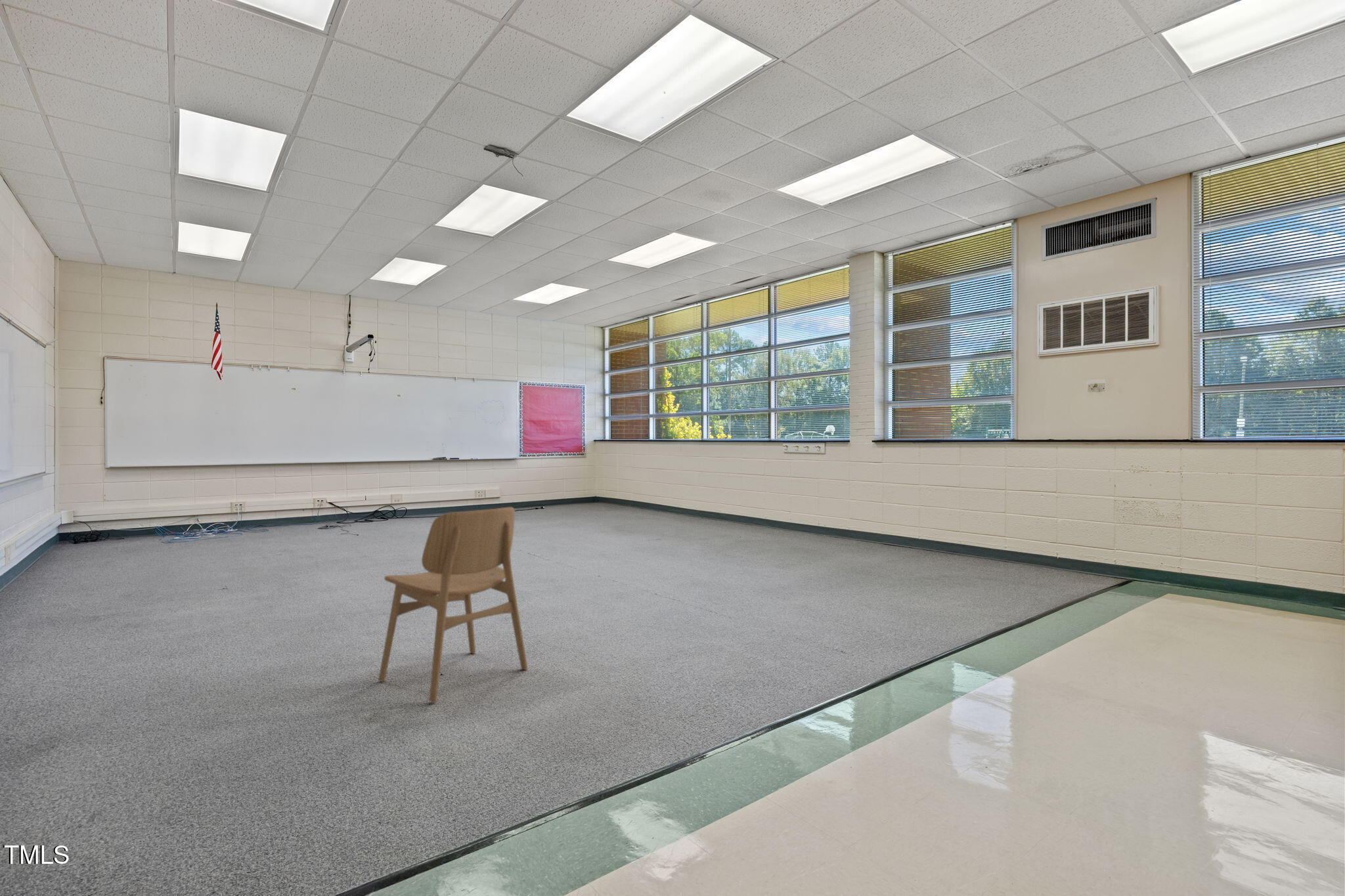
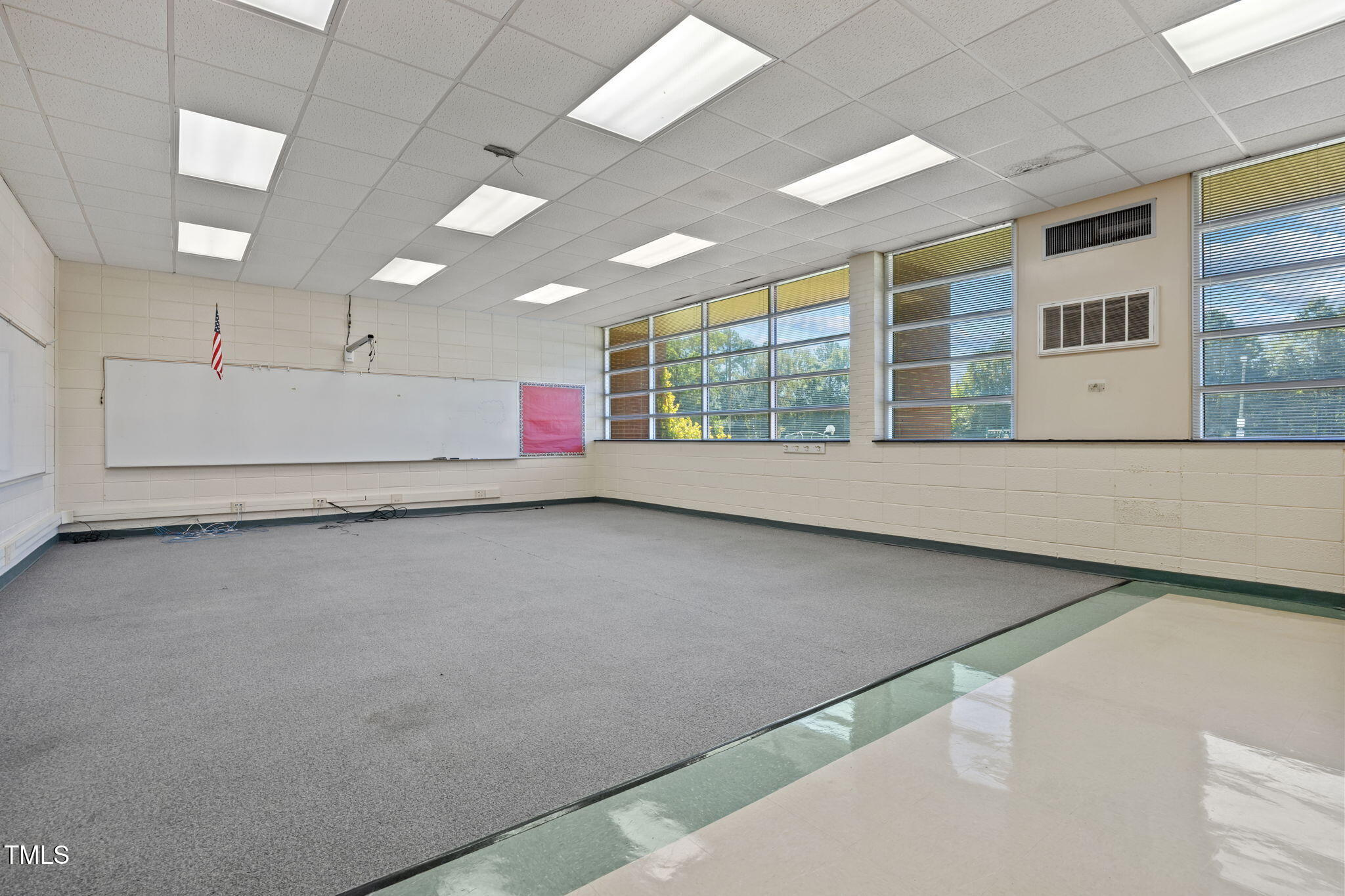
- dining chair [378,507,529,704]
